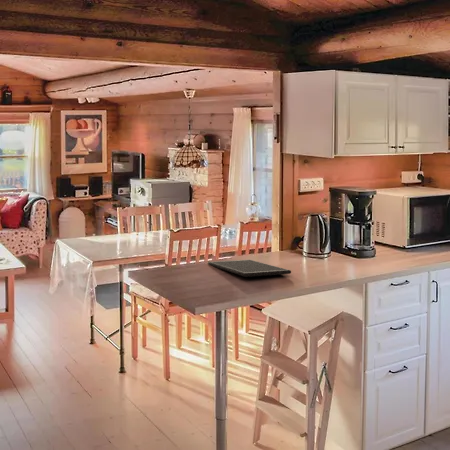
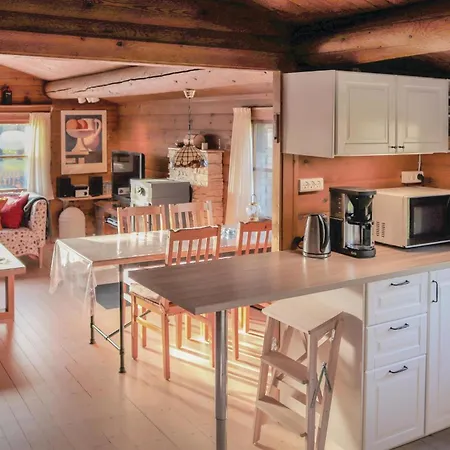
- cutting board [207,259,292,278]
